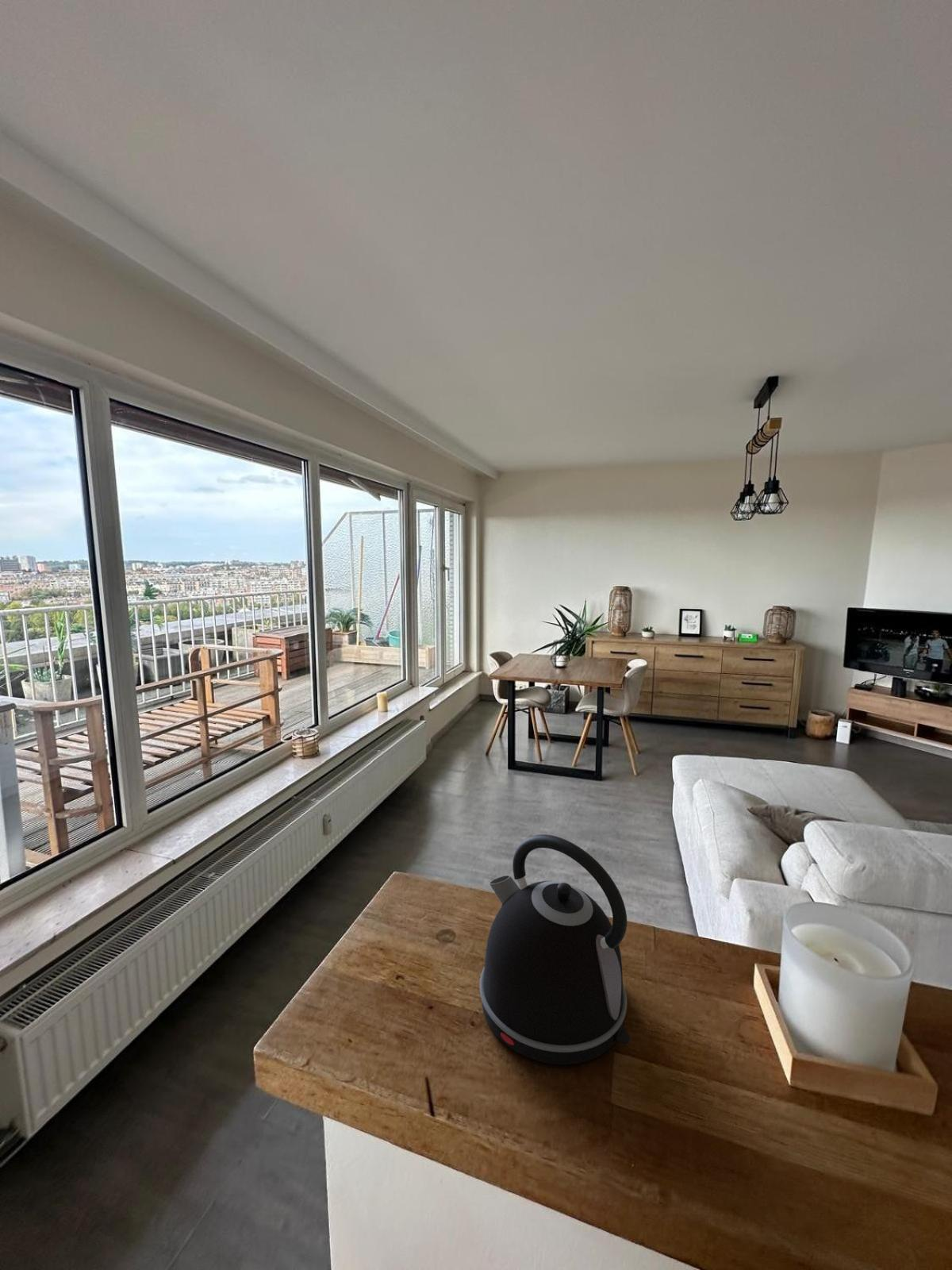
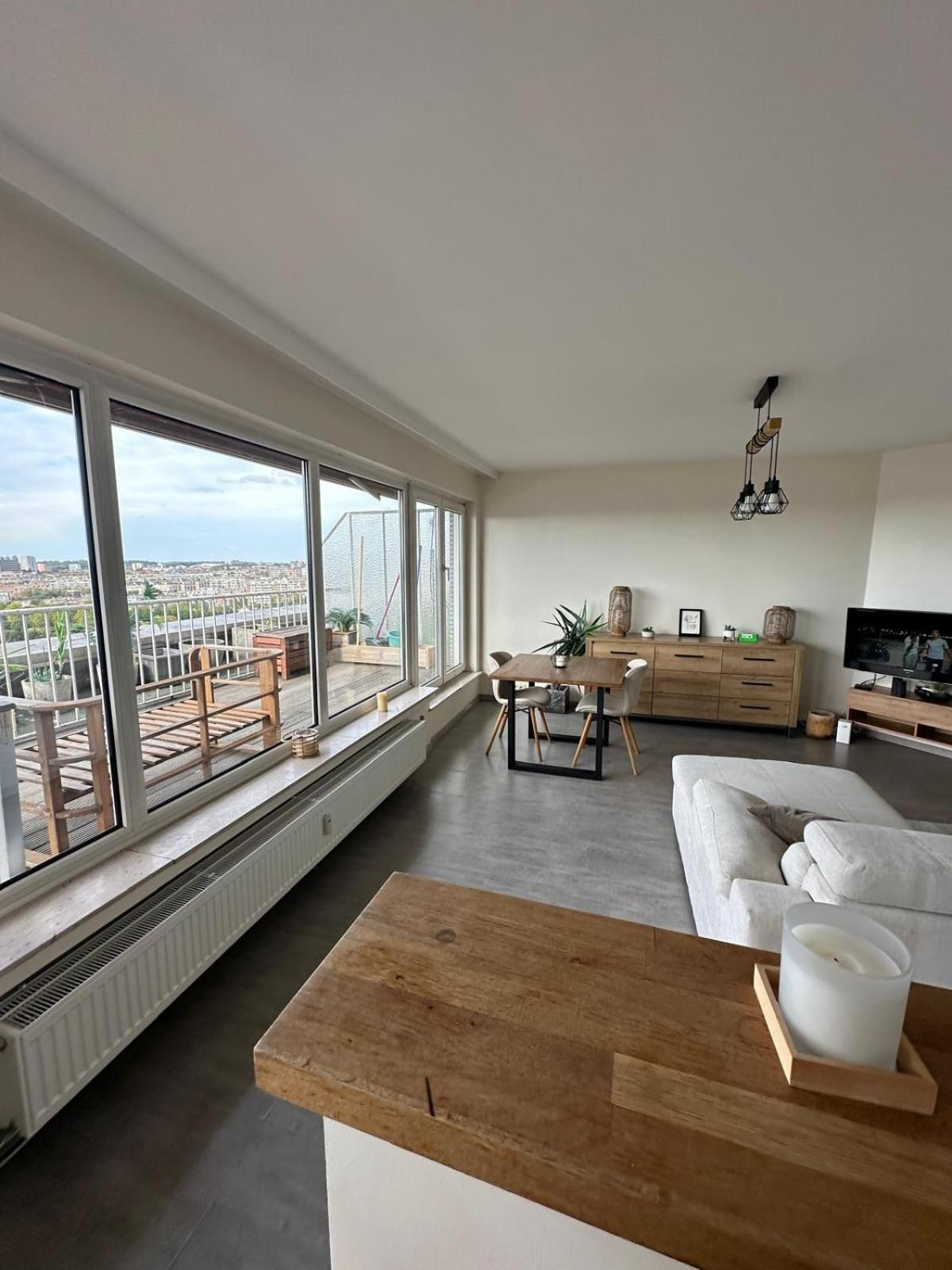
- kettle [478,833,631,1065]
